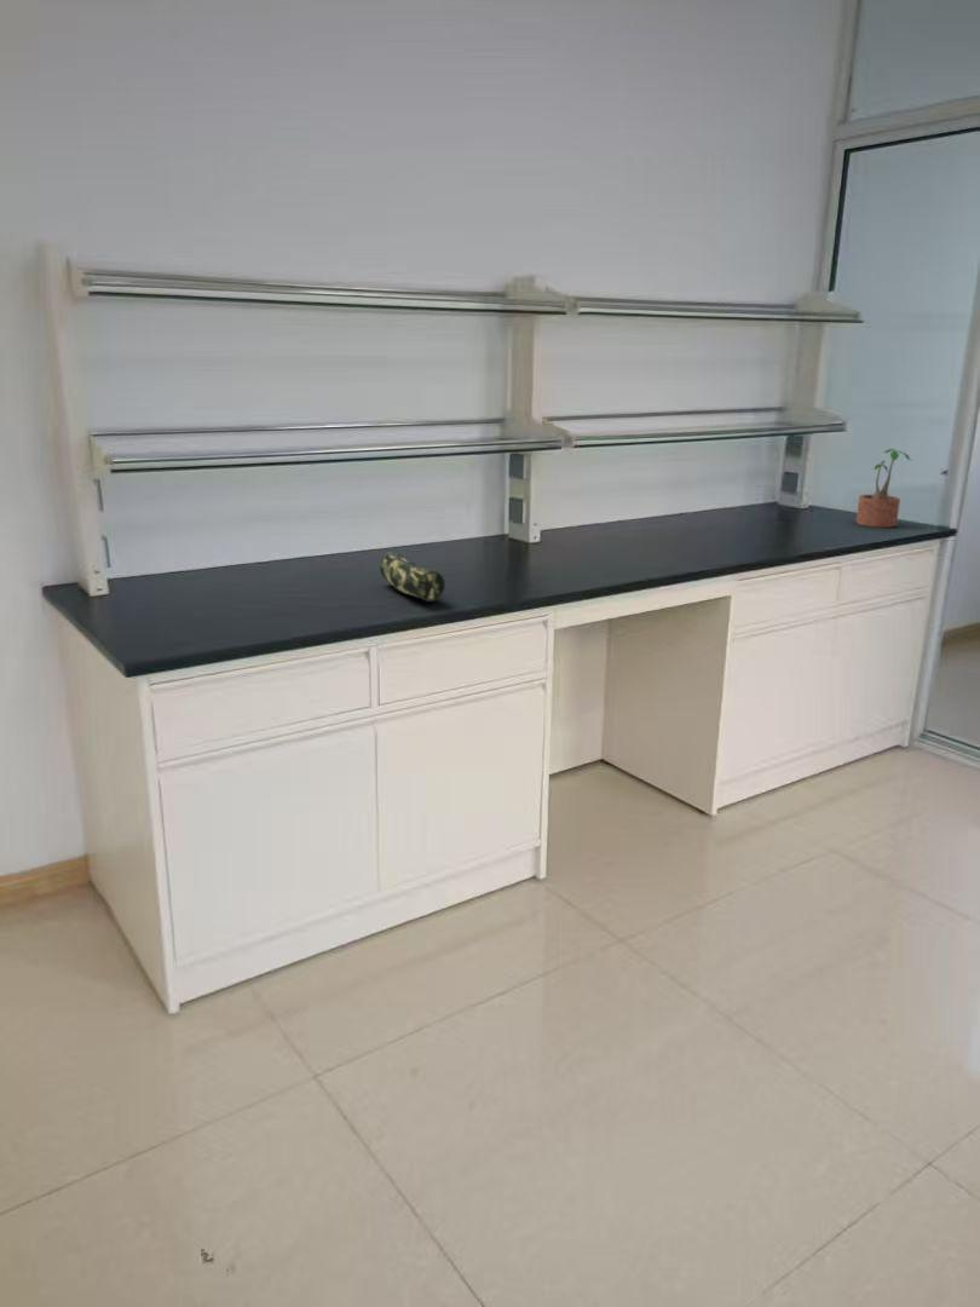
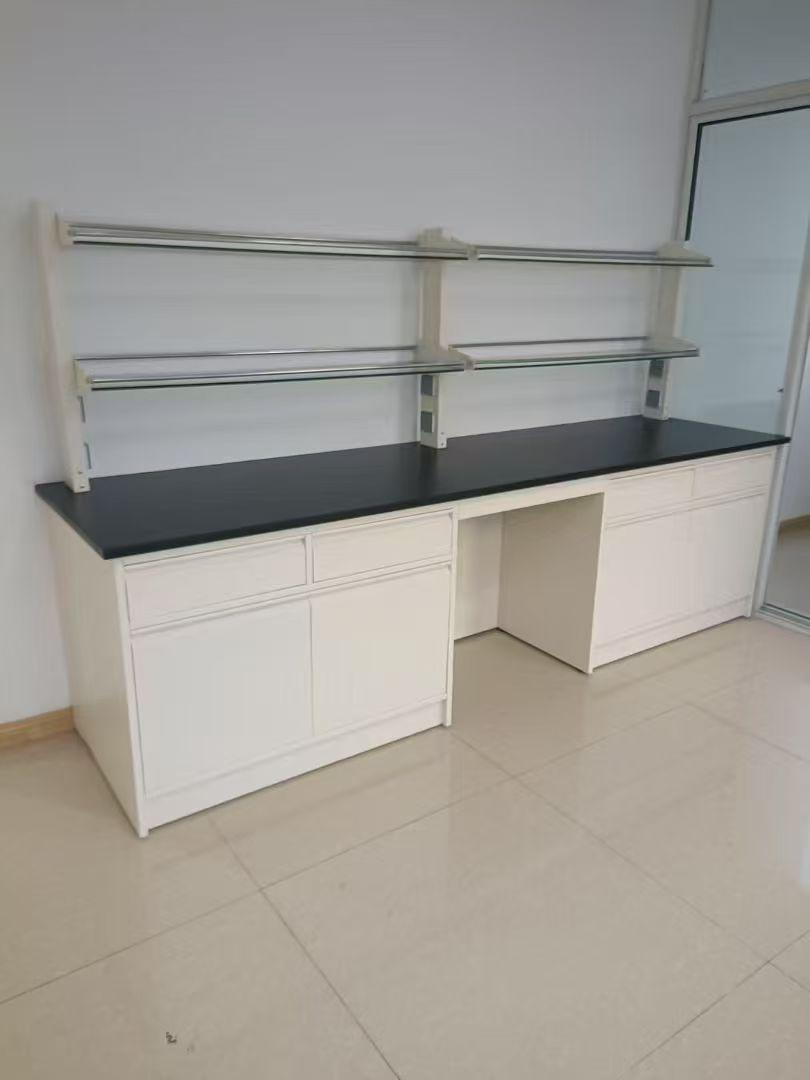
- pencil case [379,552,446,603]
- potted plant [855,448,911,529]
